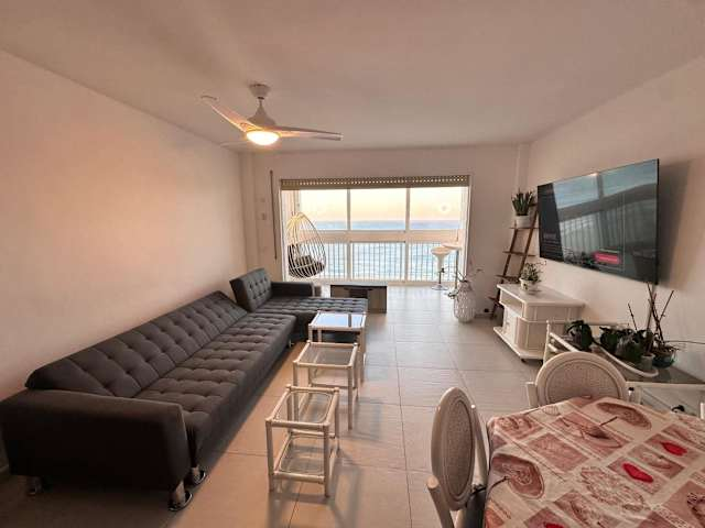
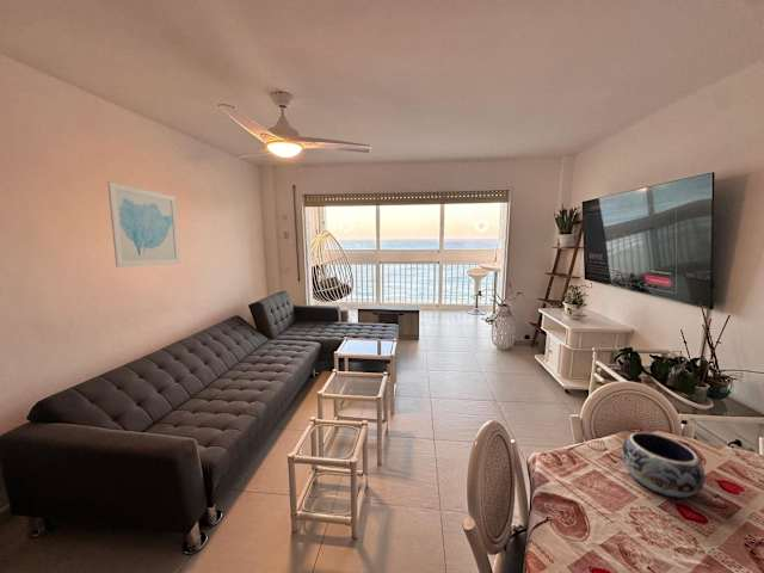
+ wall art [106,181,181,269]
+ decorative bowl [620,431,707,499]
